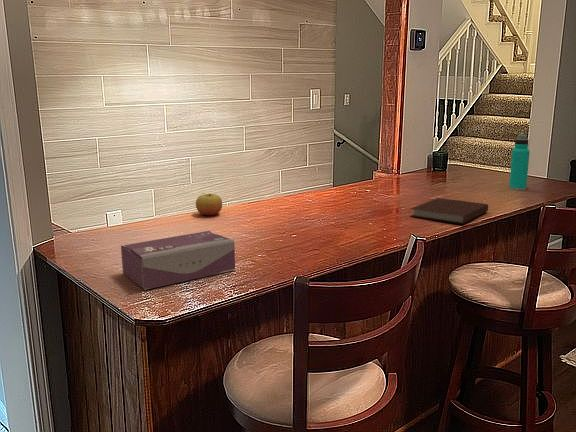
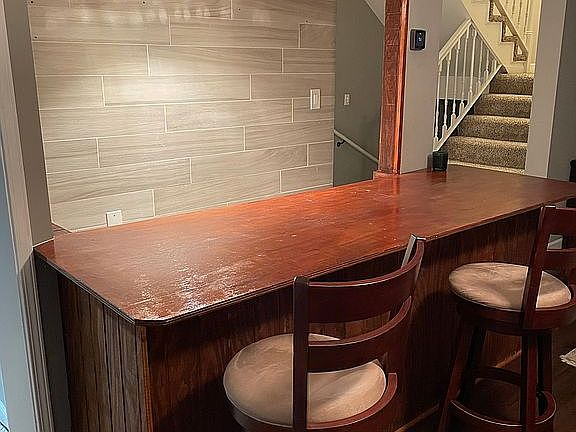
- notebook [410,197,489,225]
- water bottle [508,133,531,192]
- tissue box [120,230,236,291]
- apple [195,193,223,216]
